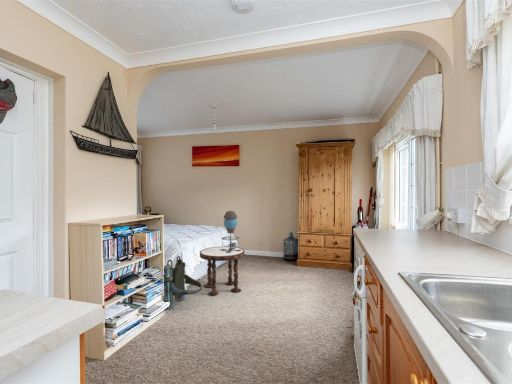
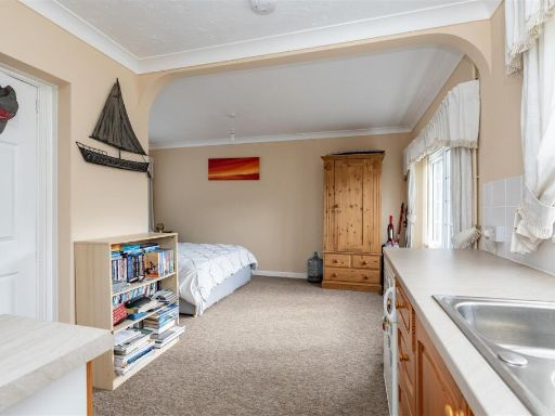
- side table [199,245,245,296]
- table lamp [221,210,241,253]
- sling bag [162,255,203,310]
